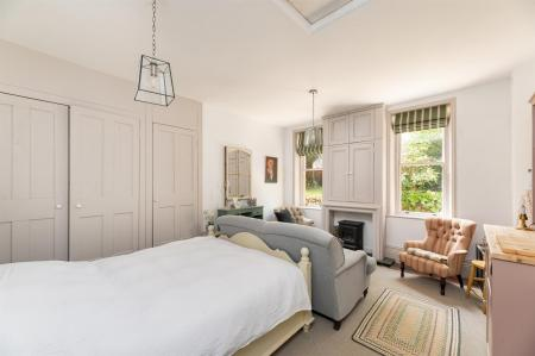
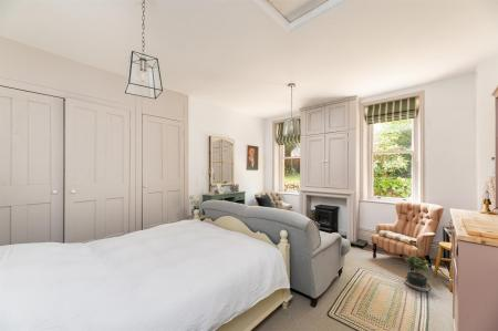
+ potted plant [403,255,432,292]
